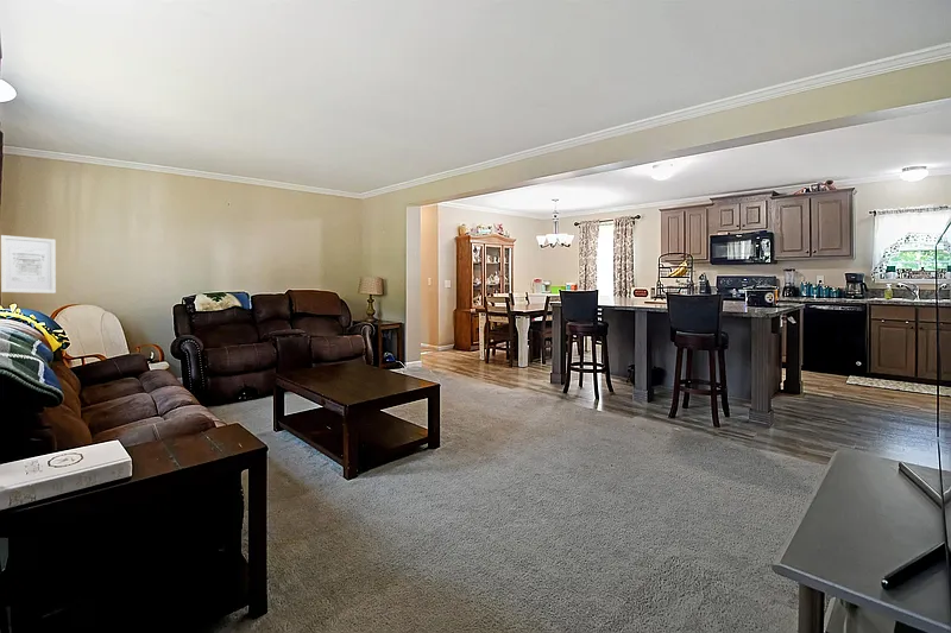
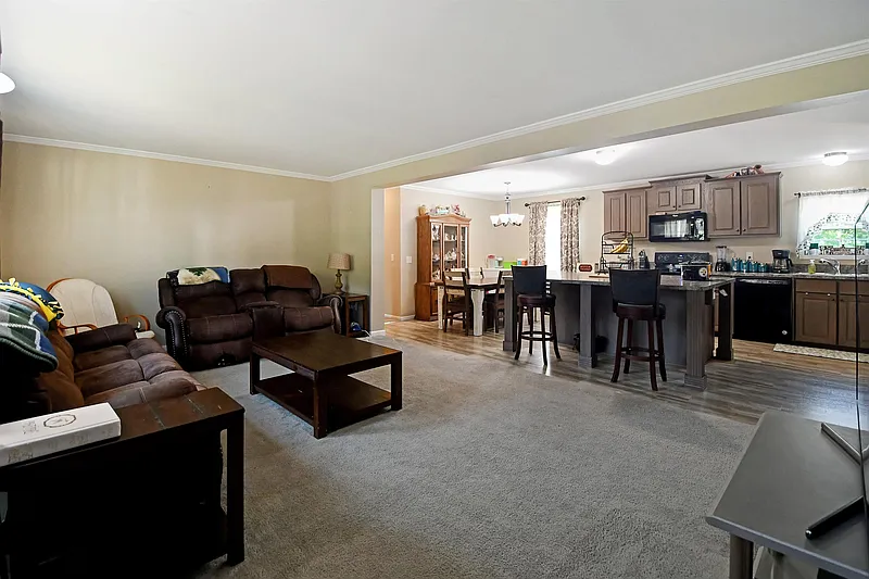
- wall art [0,234,57,295]
